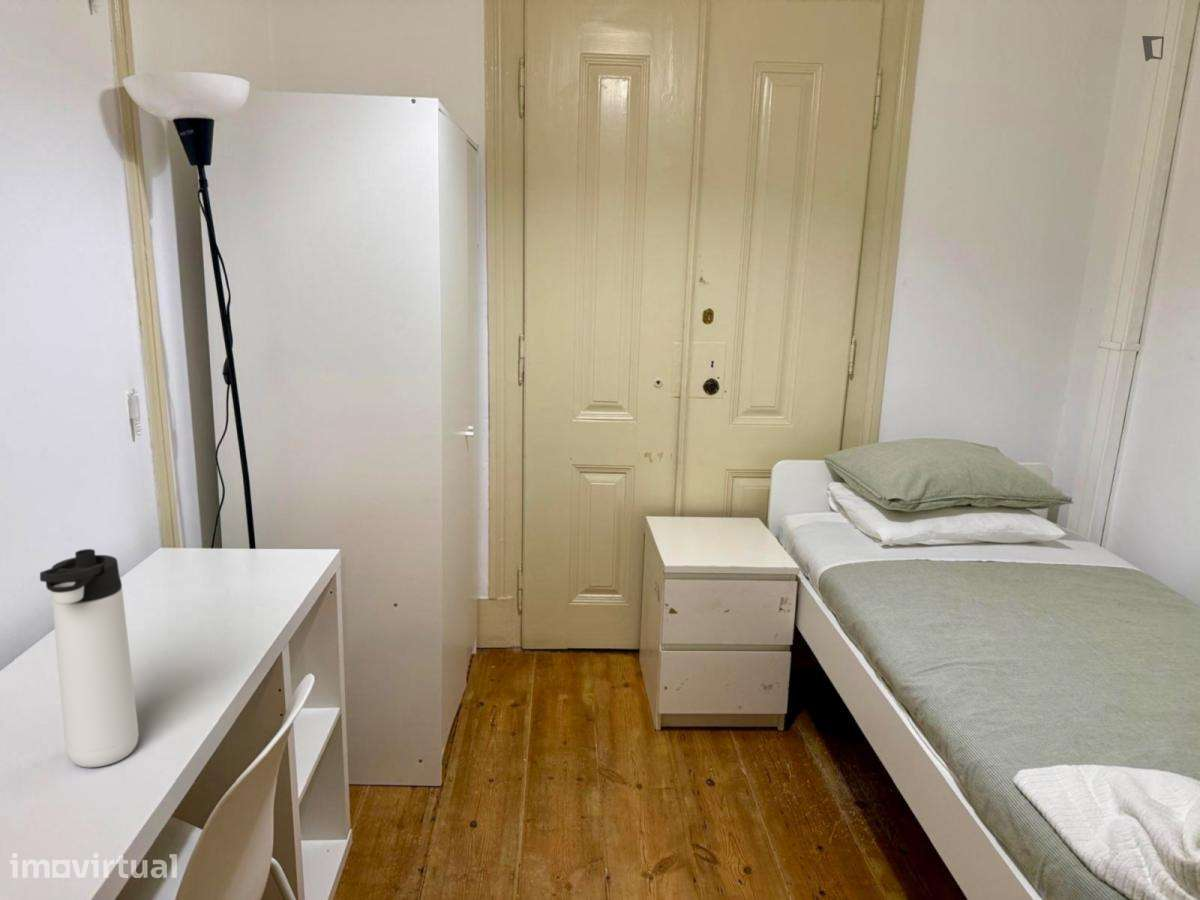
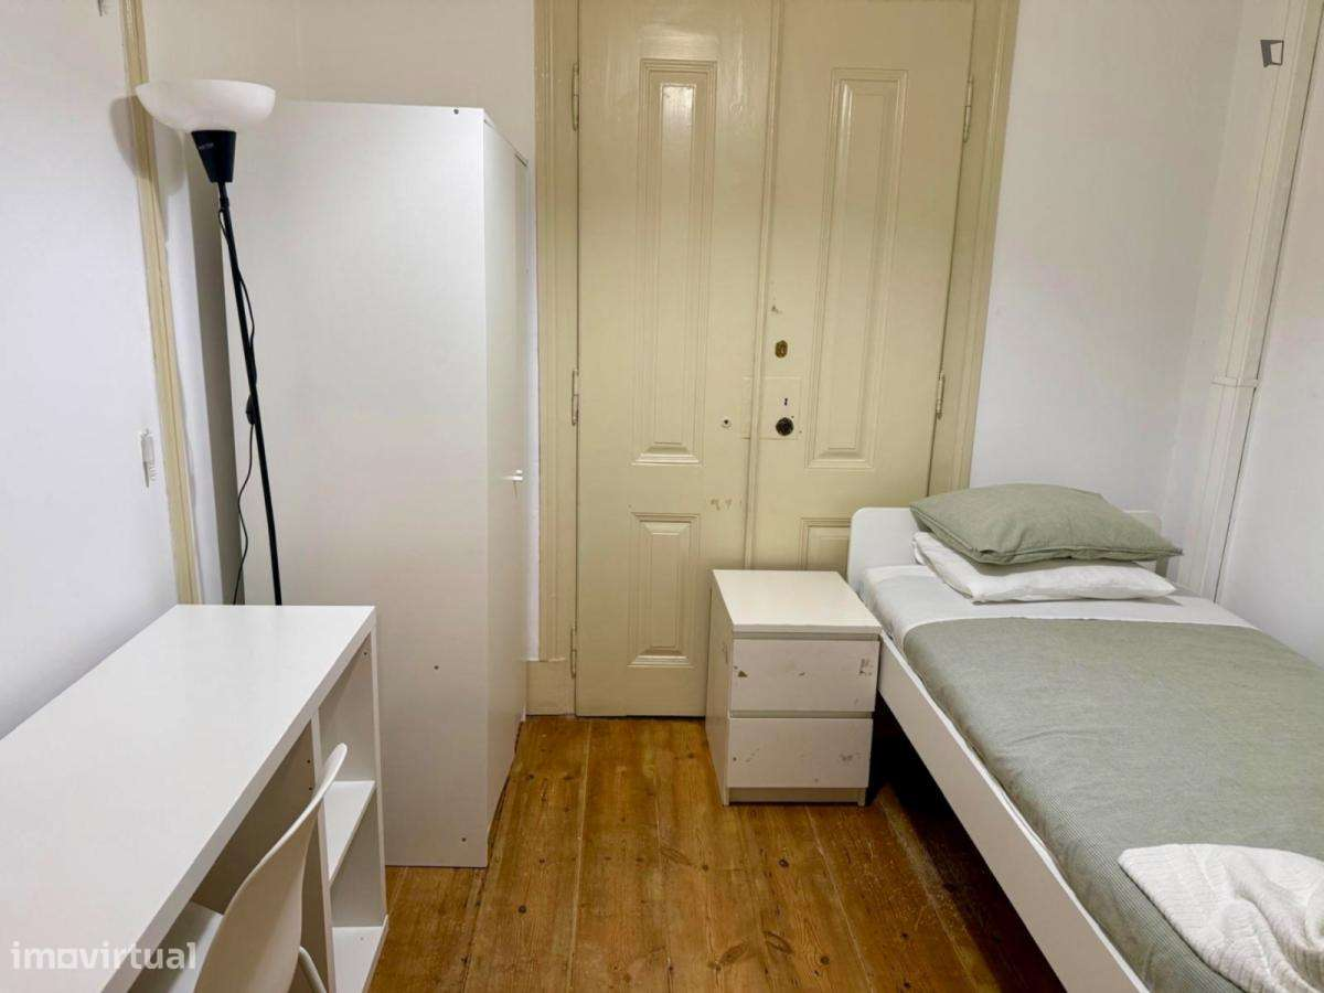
- thermos bottle [39,548,139,768]
